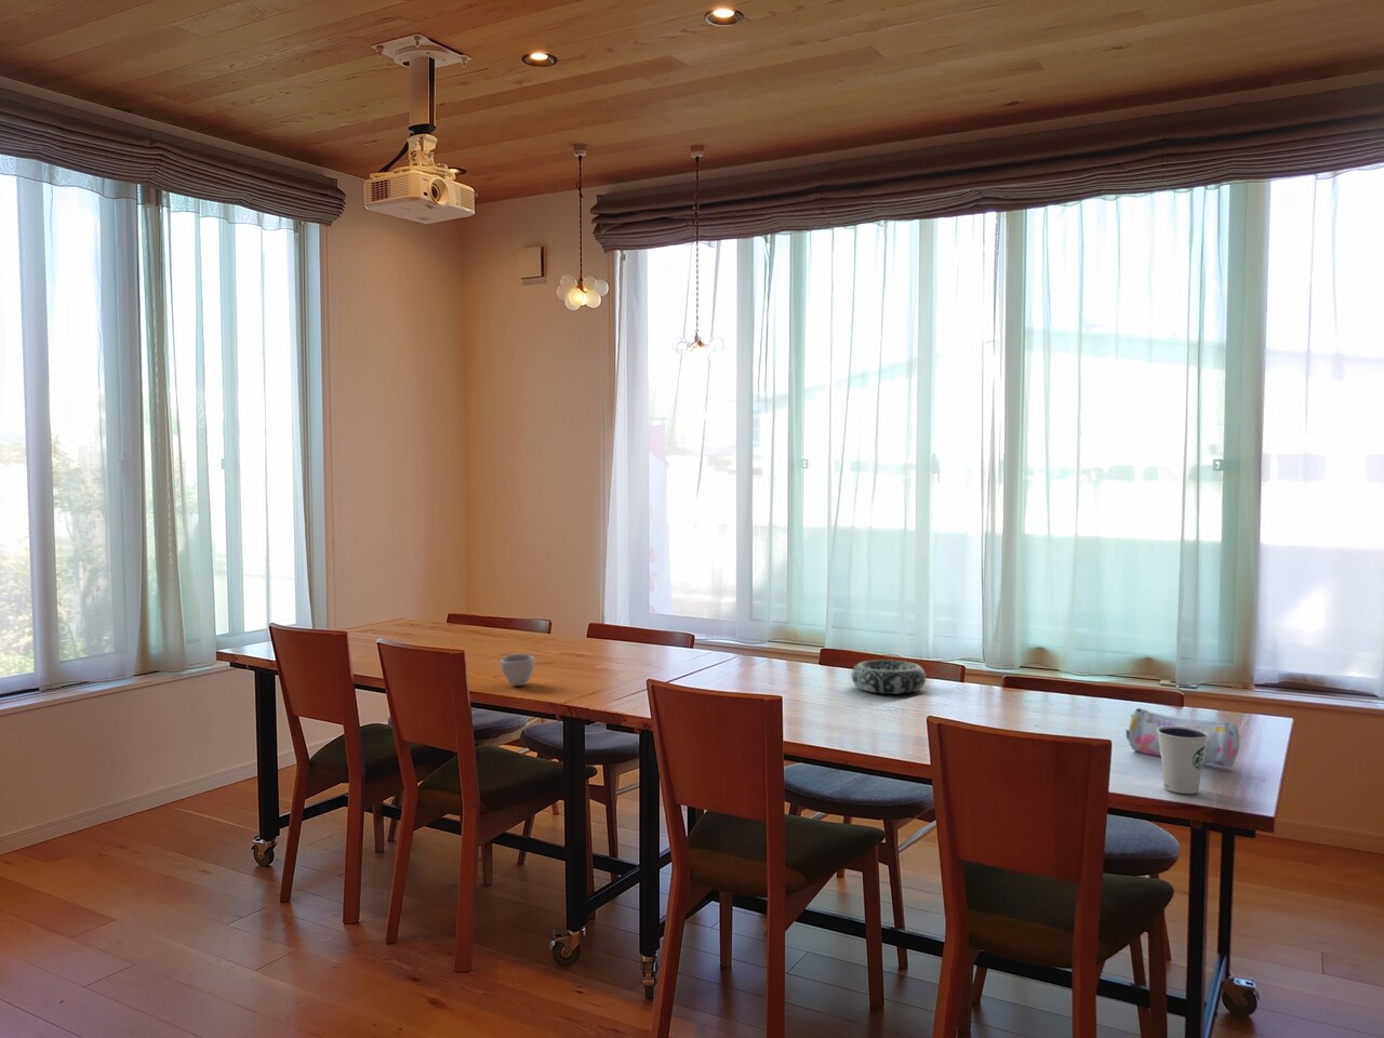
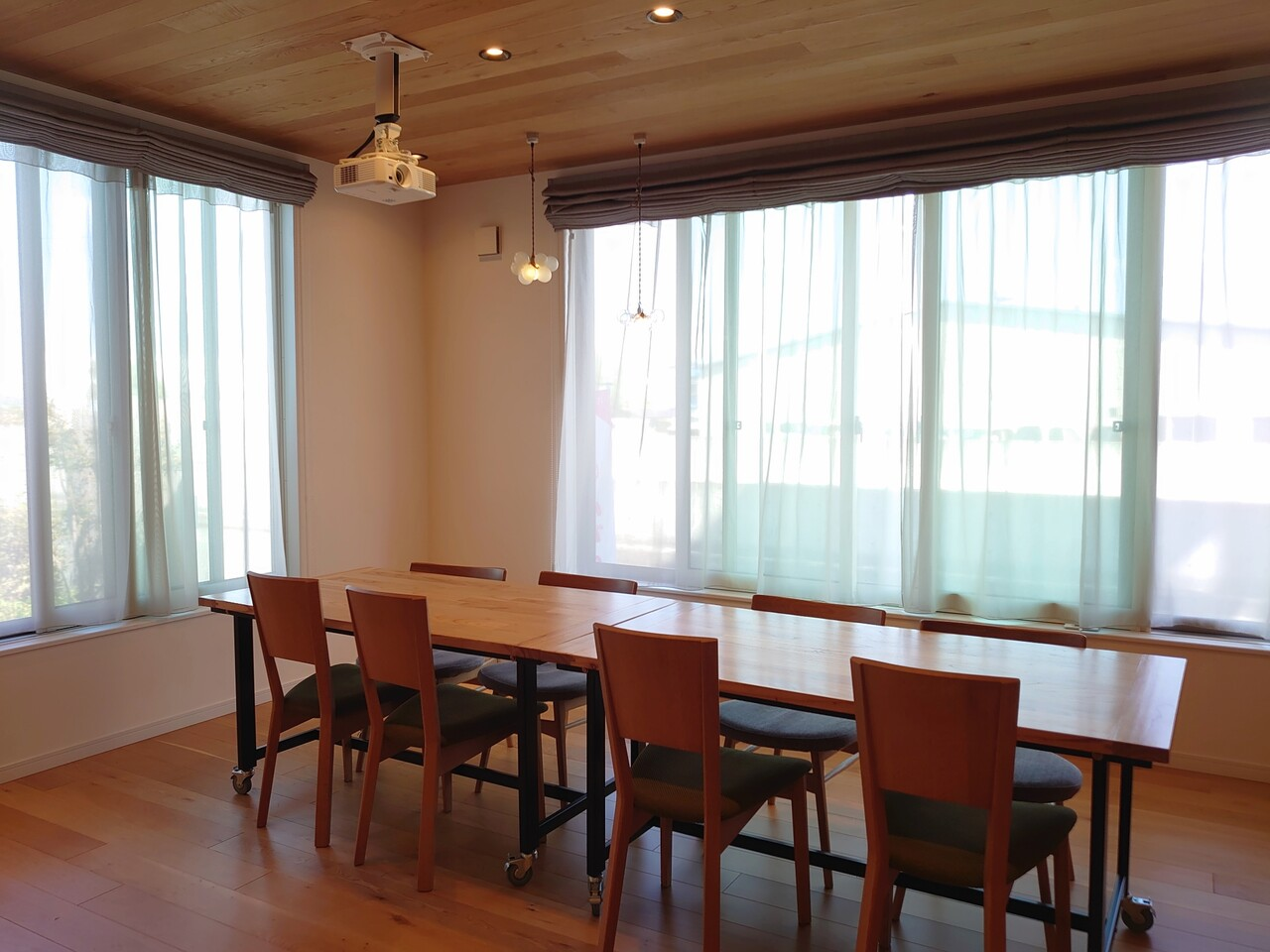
- pencil case [1125,708,1240,768]
- cup [499,653,536,687]
- dixie cup [1157,726,1207,795]
- decorative bowl [850,659,926,696]
